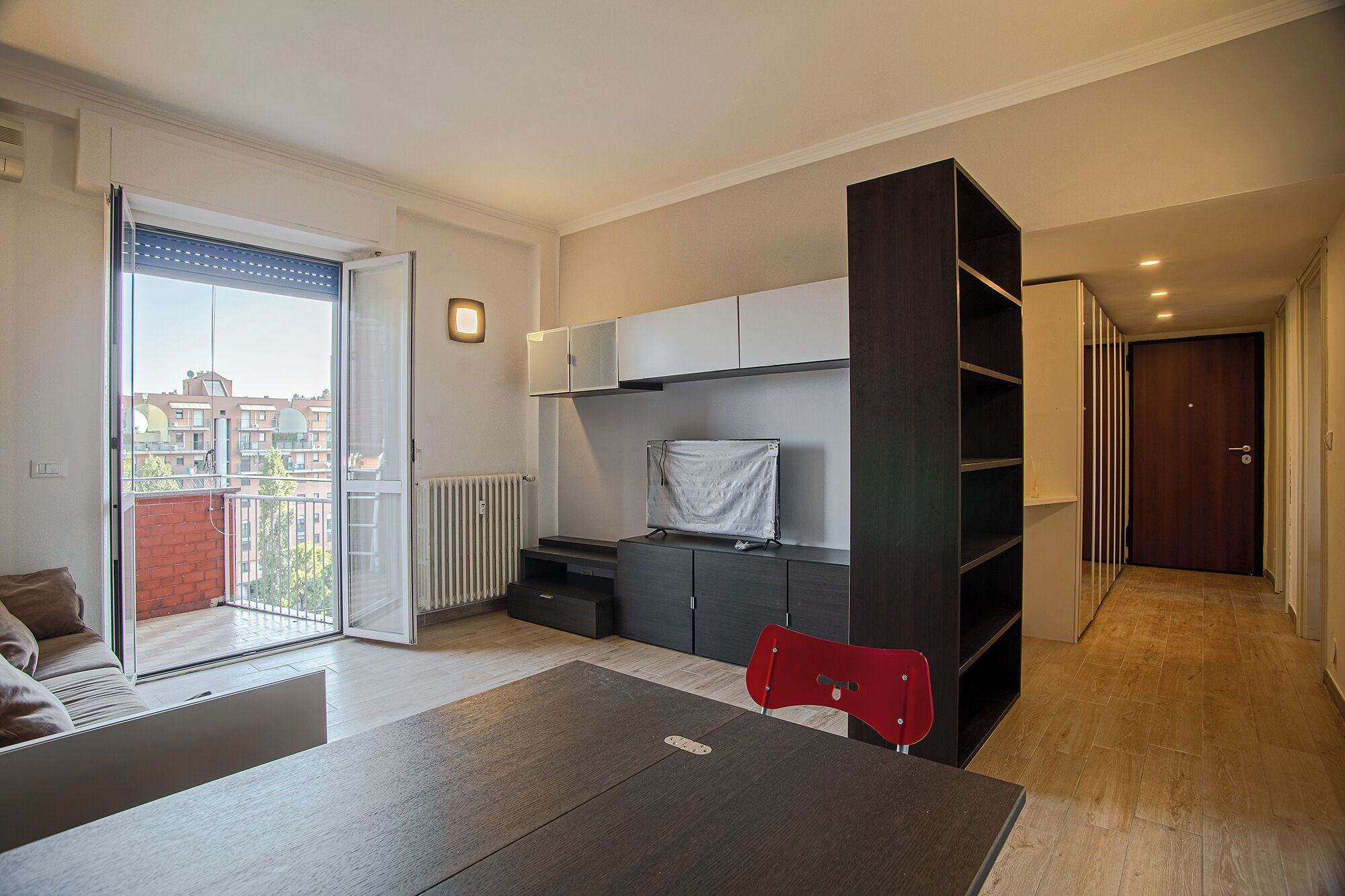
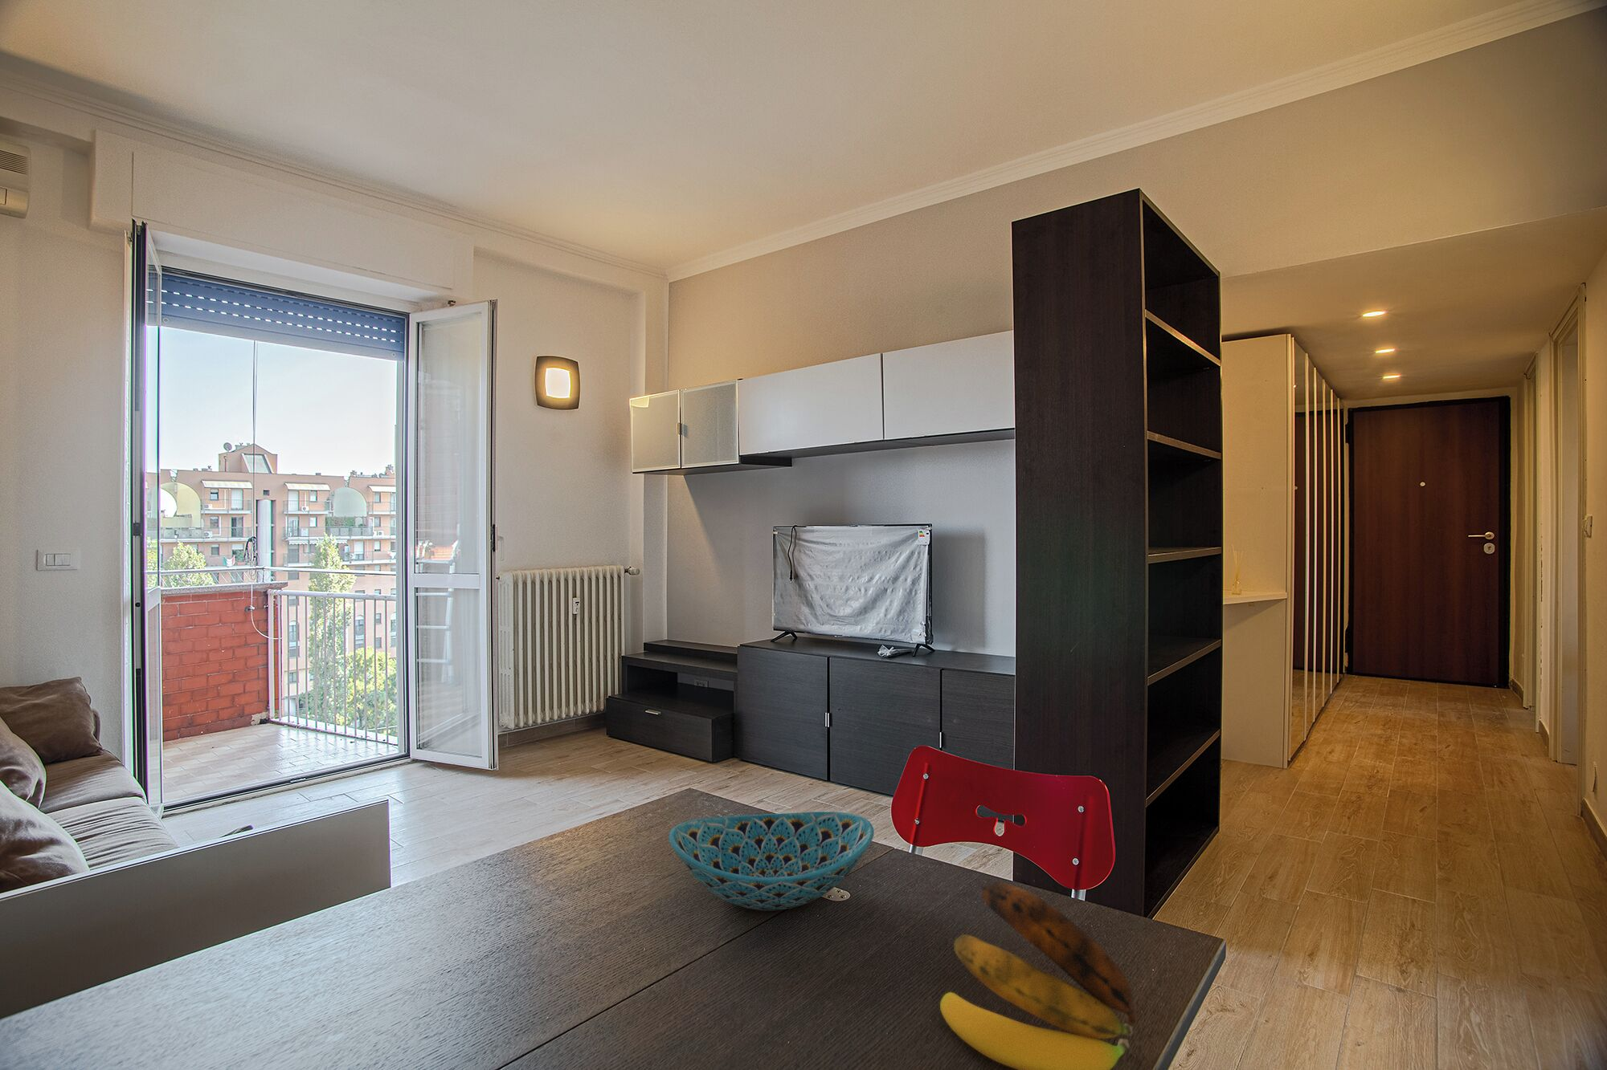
+ banana [939,881,1139,1070]
+ bowl [669,811,875,912]
